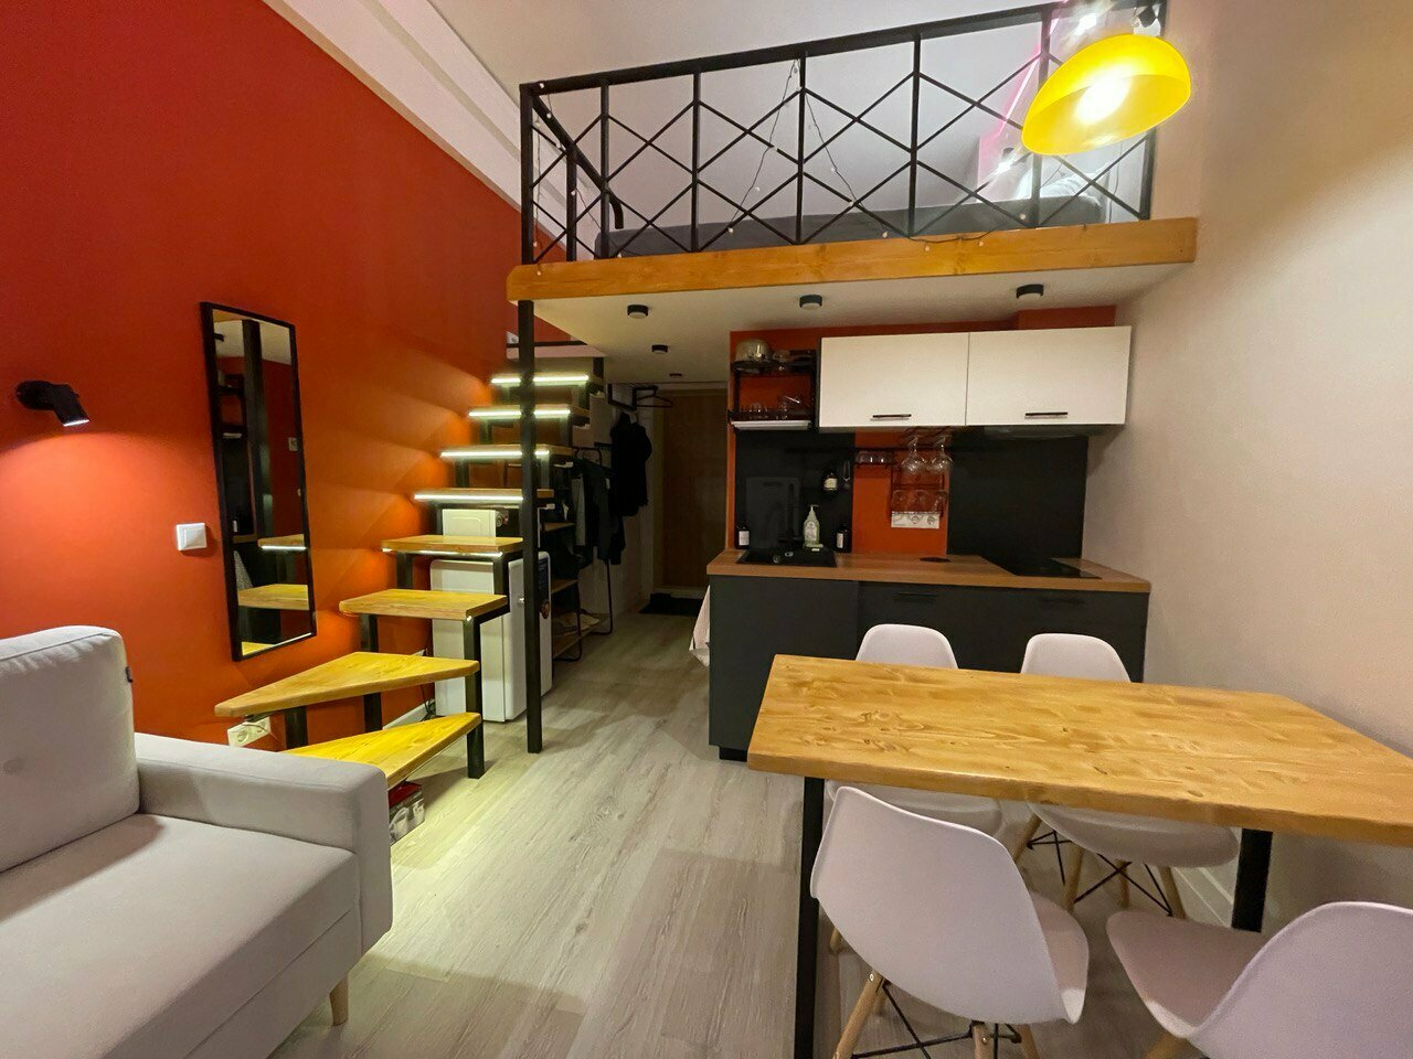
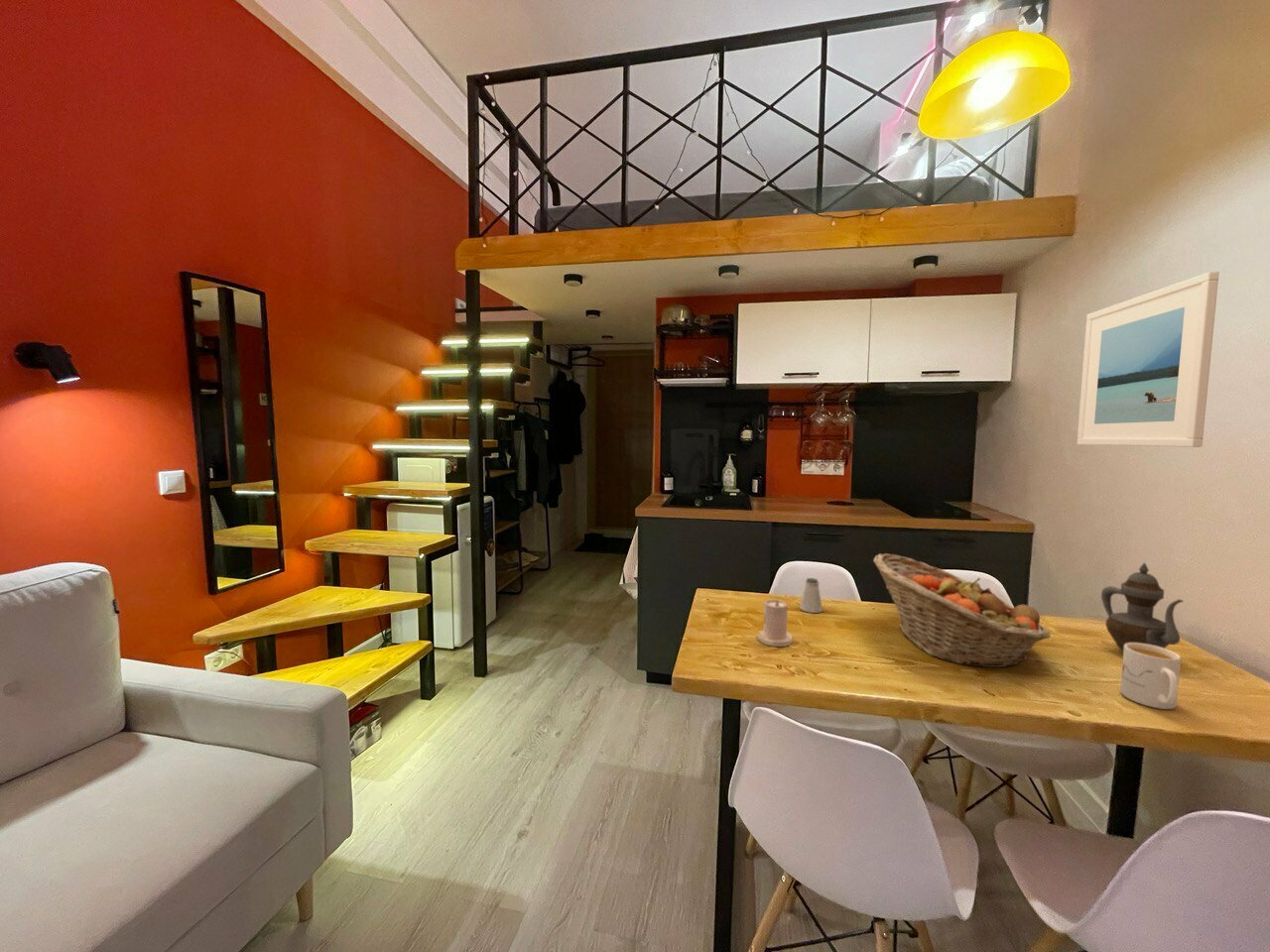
+ candle [756,599,793,648]
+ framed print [1077,271,1219,448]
+ fruit basket [872,552,1052,668]
+ teapot [1100,561,1185,654]
+ mug [1119,643,1182,710]
+ saltshaker [799,577,824,614]
